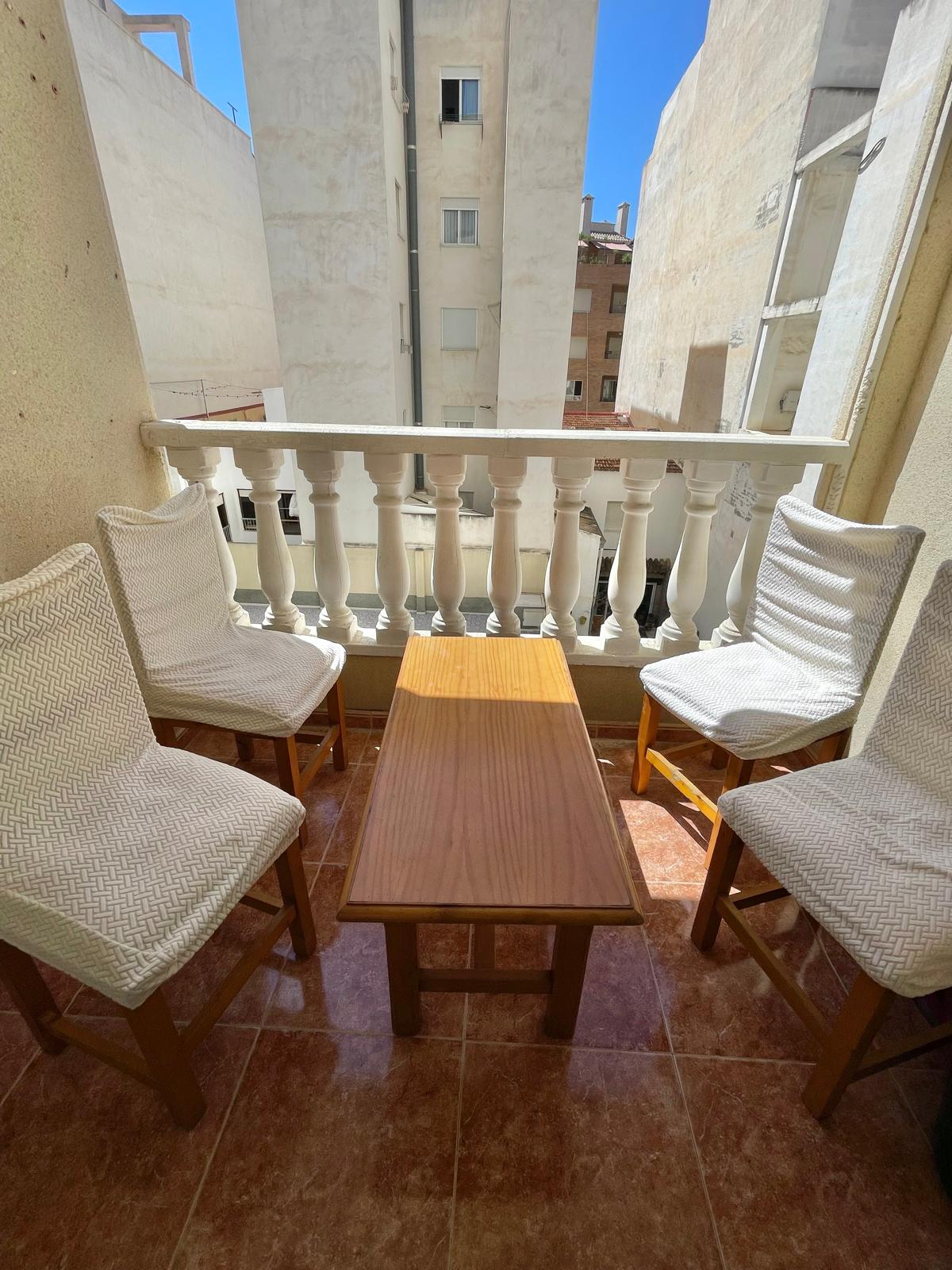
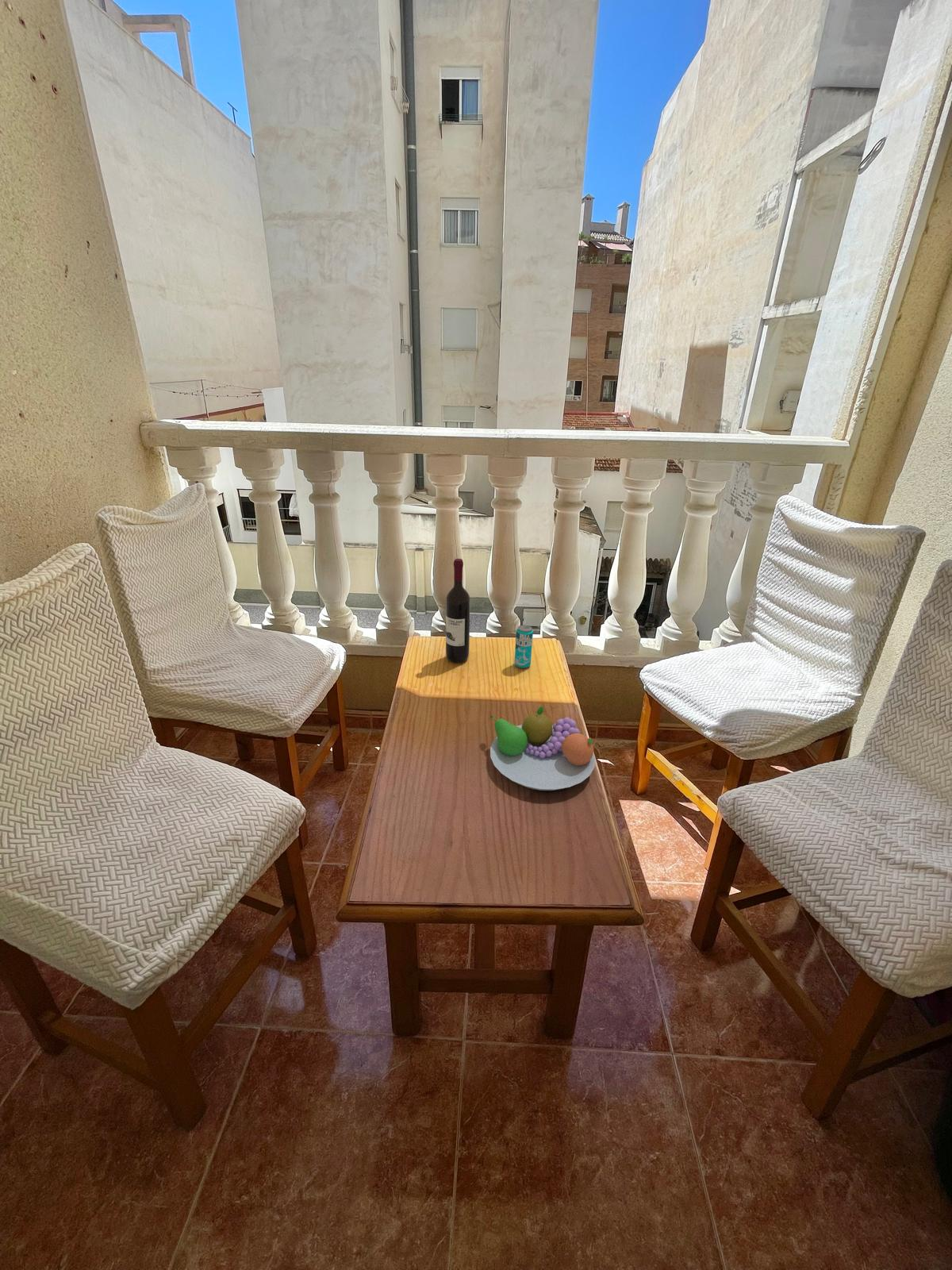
+ beverage can [513,624,534,669]
+ wine bottle [445,558,471,664]
+ fruit bowl [489,706,597,791]
